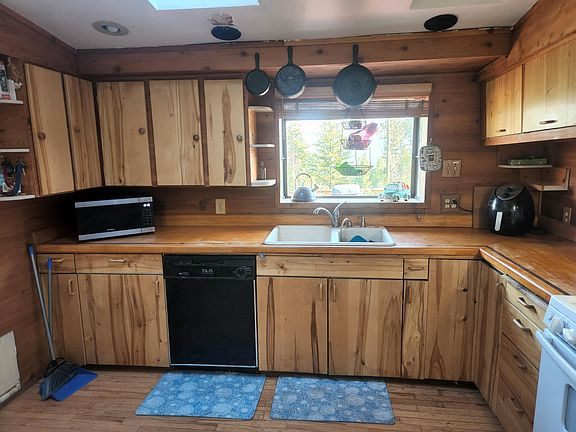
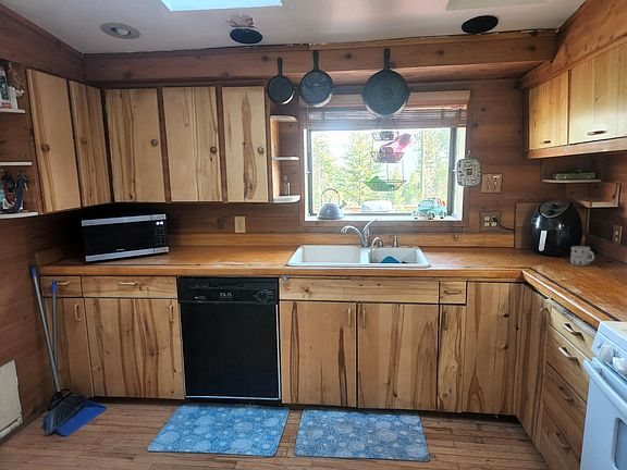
+ mug [569,245,595,267]
